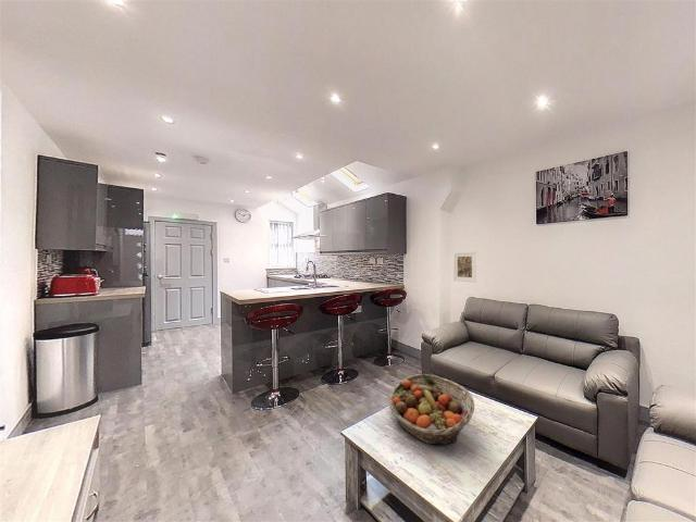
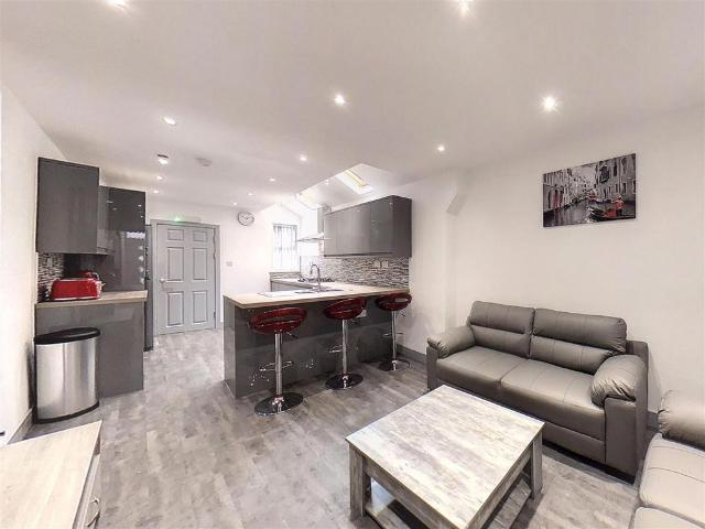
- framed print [452,251,477,284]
- fruit basket [387,373,475,446]
